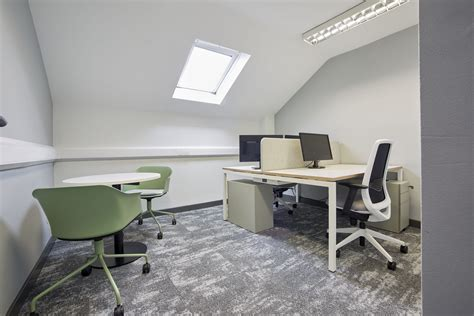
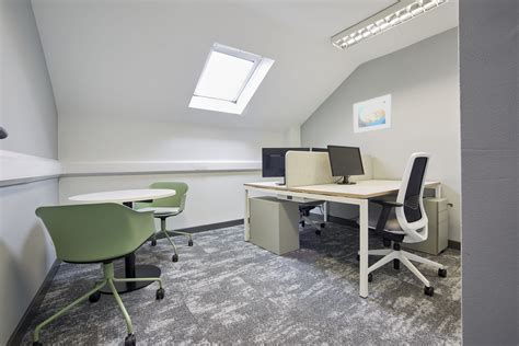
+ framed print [353,93,393,135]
